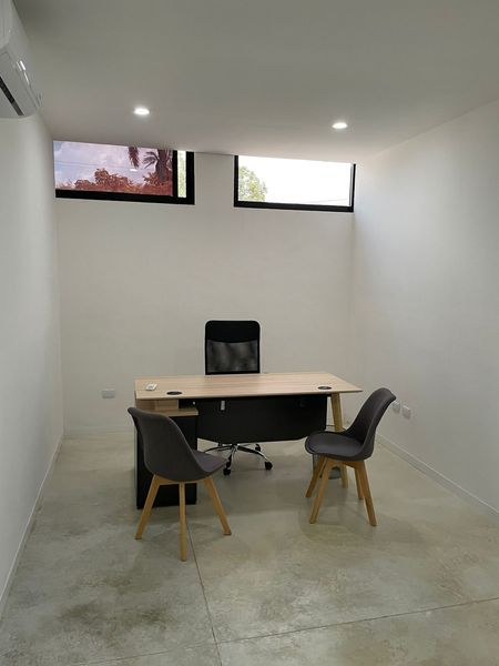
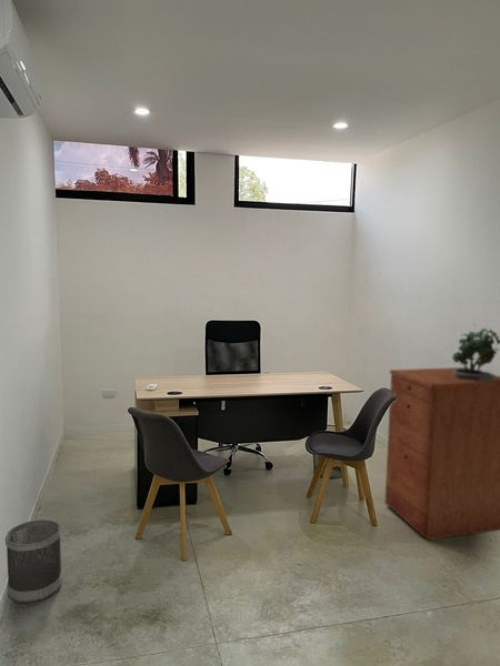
+ filing cabinet [384,366,500,541]
+ potted plant [451,323,500,382]
+ wastebasket [4,518,63,604]
